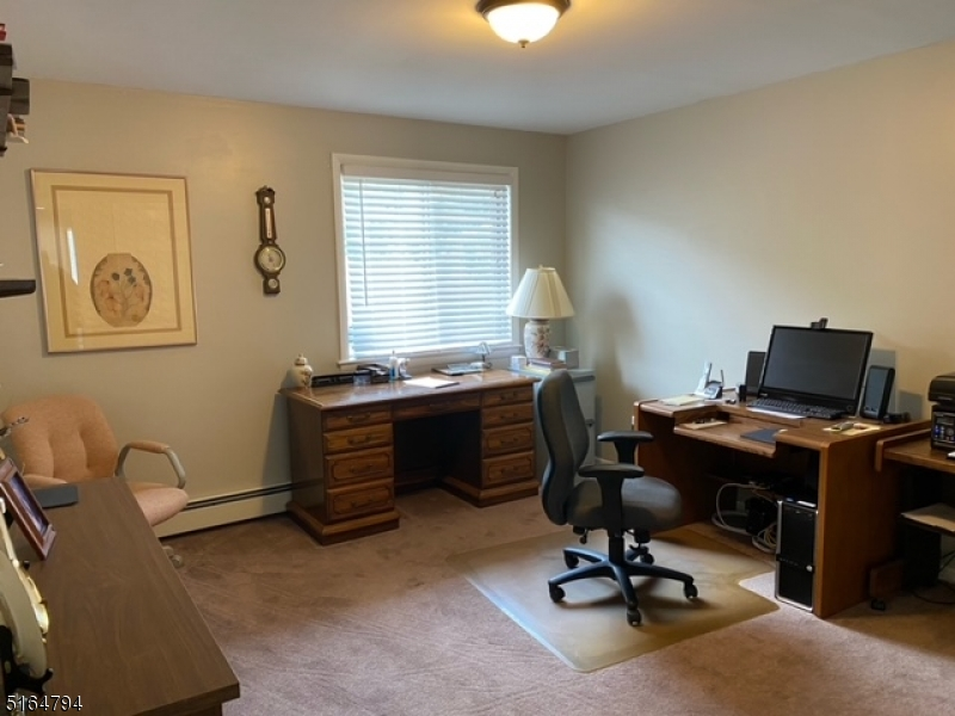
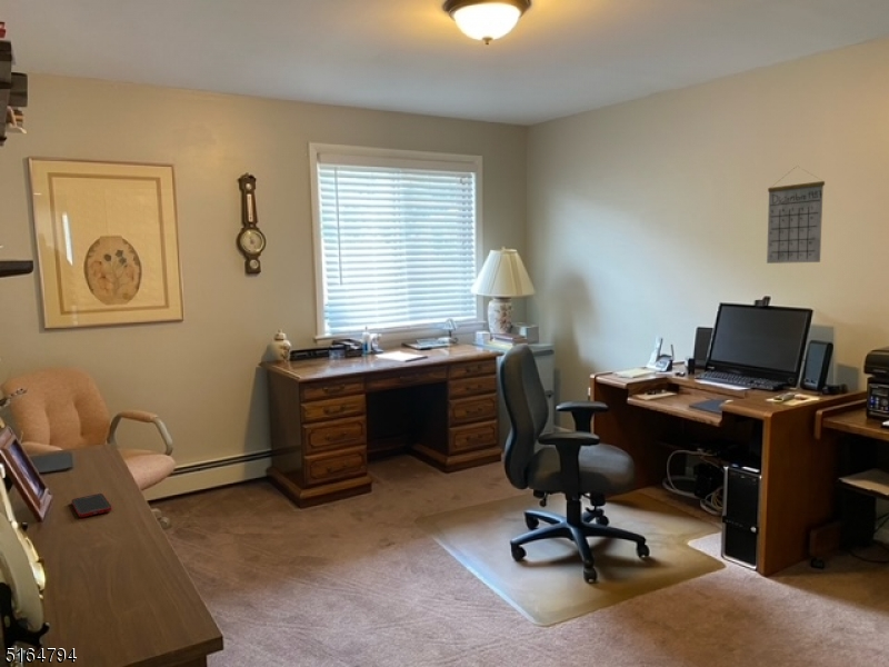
+ cell phone [70,492,113,518]
+ calendar [766,165,826,265]
